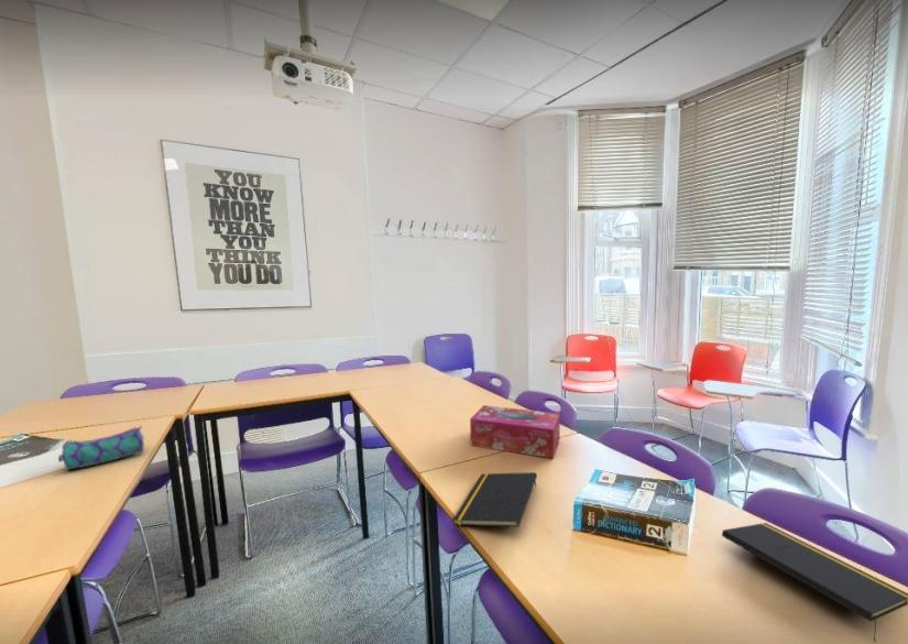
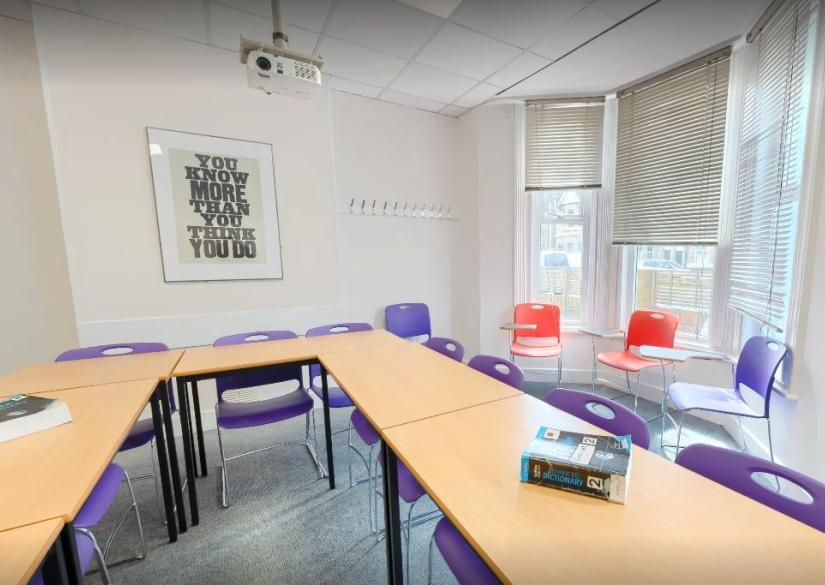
- notepad [721,522,908,644]
- notepad [451,471,538,528]
- pencil case [57,424,145,471]
- tissue box [469,404,561,459]
